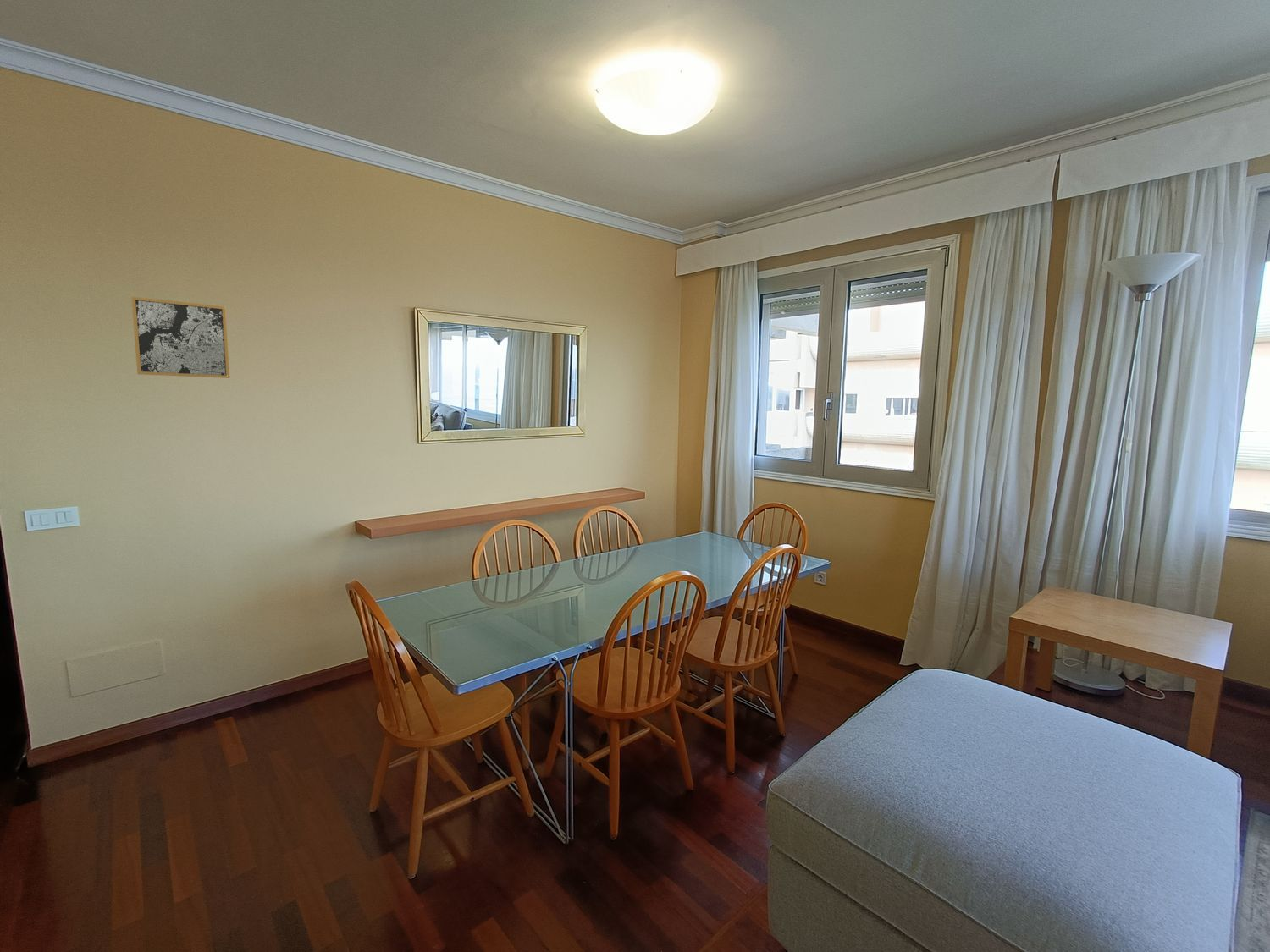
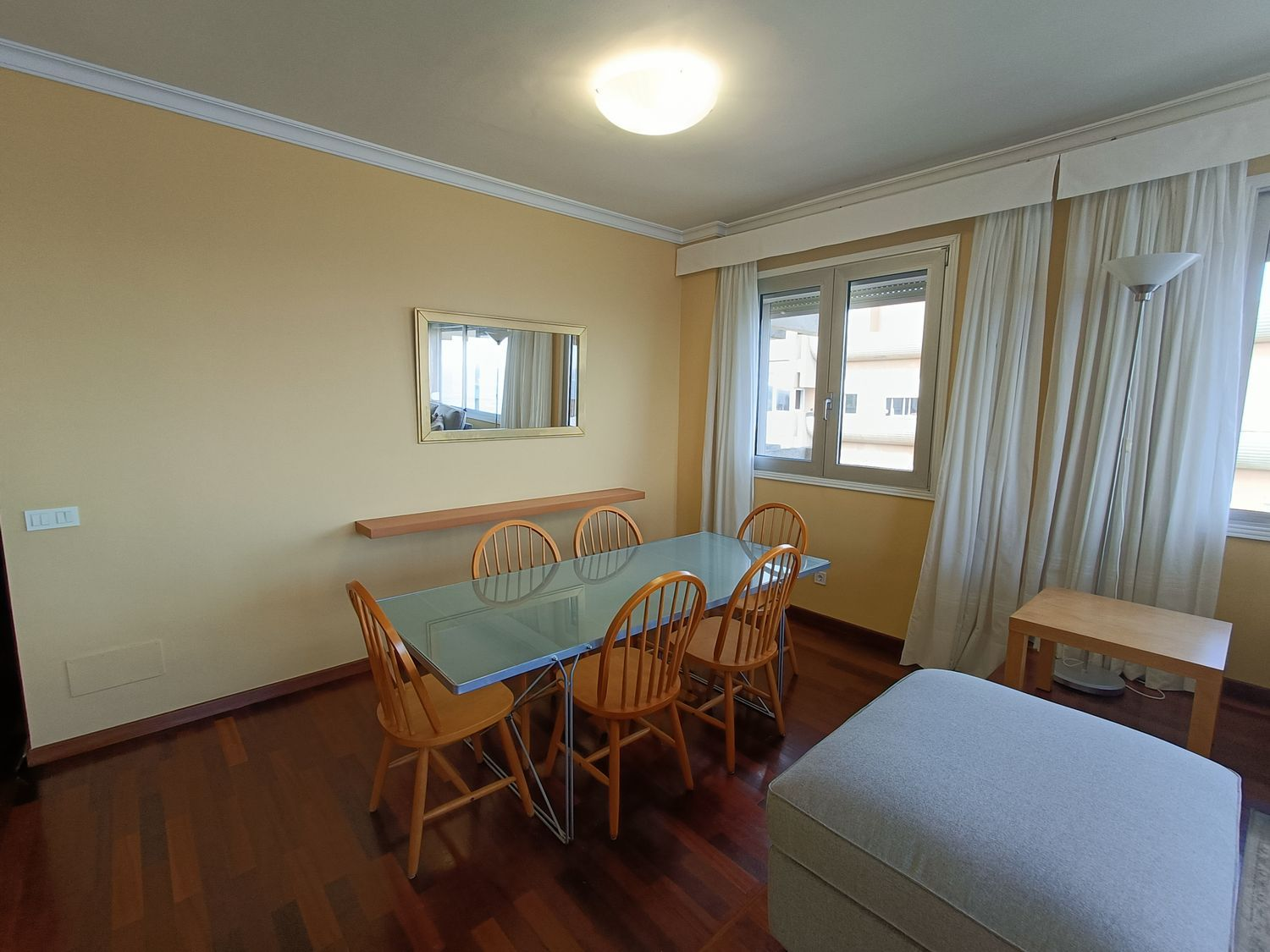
- wall art [130,295,230,379]
